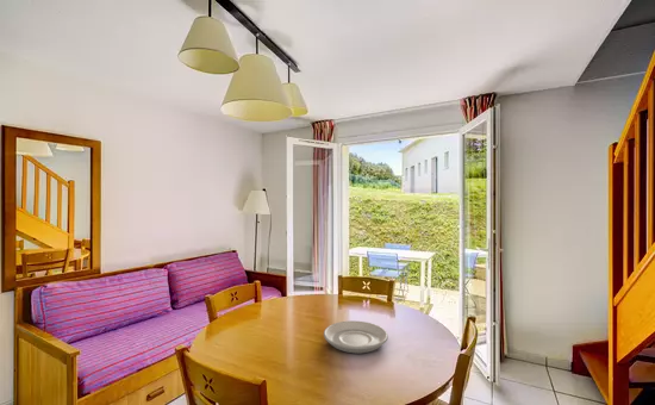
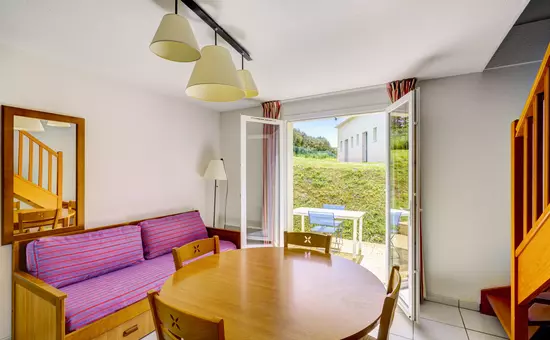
- plate [323,319,389,355]
